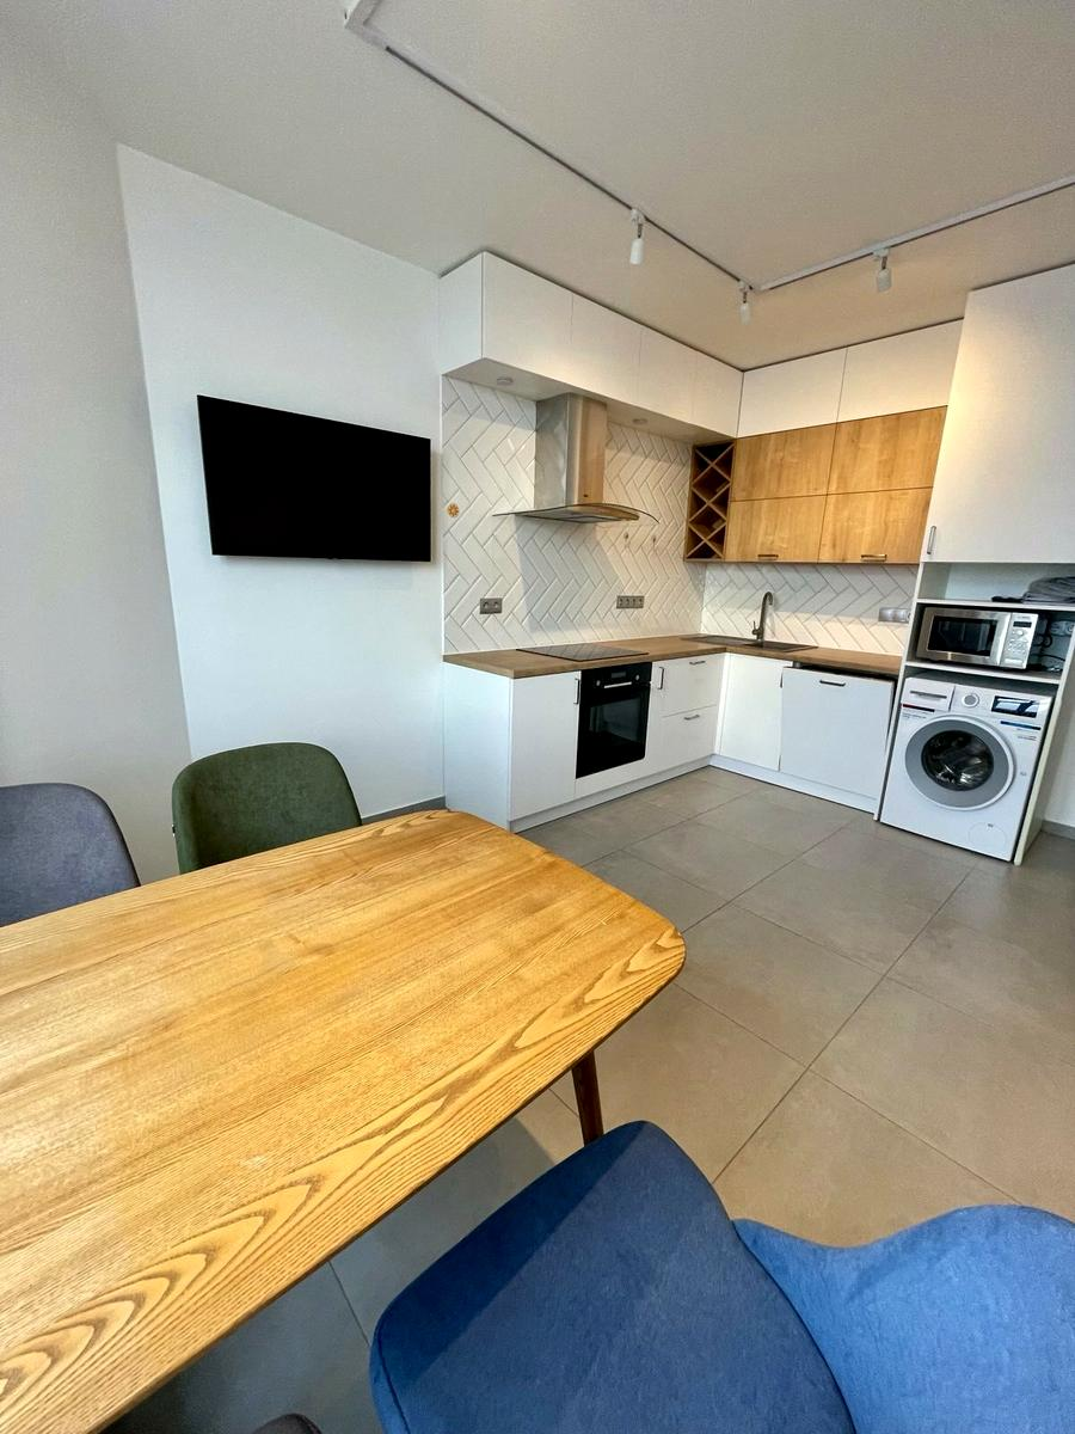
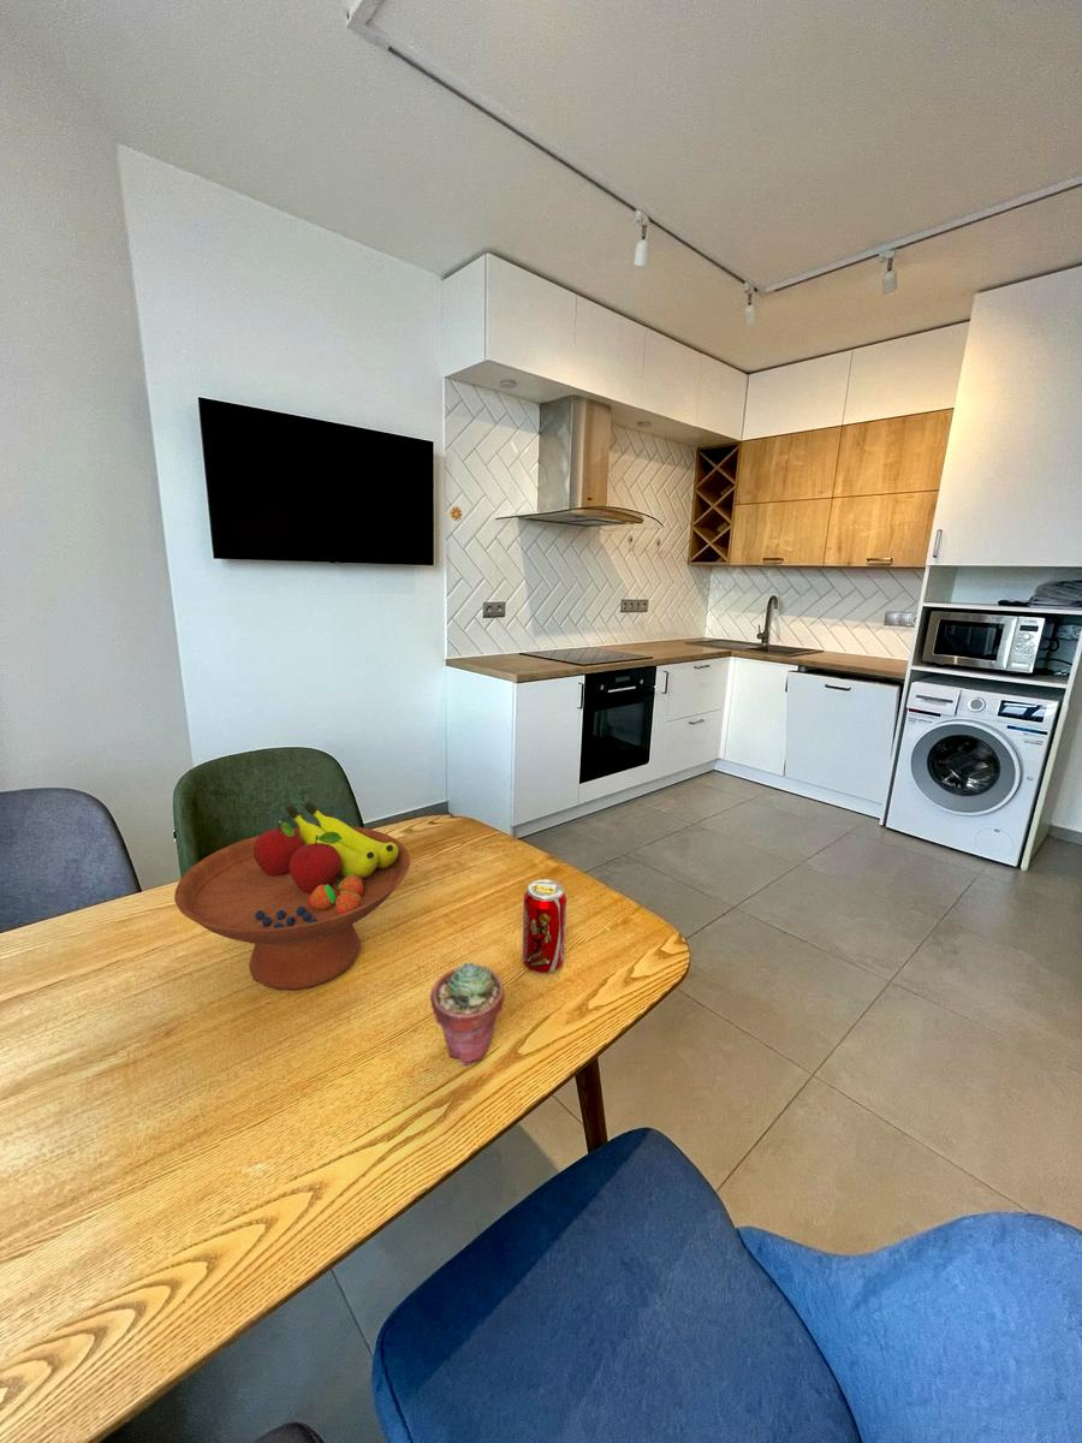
+ fruit bowl [173,801,411,992]
+ beverage can [521,878,567,974]
+ potted succulent [429,961,505,1067]
